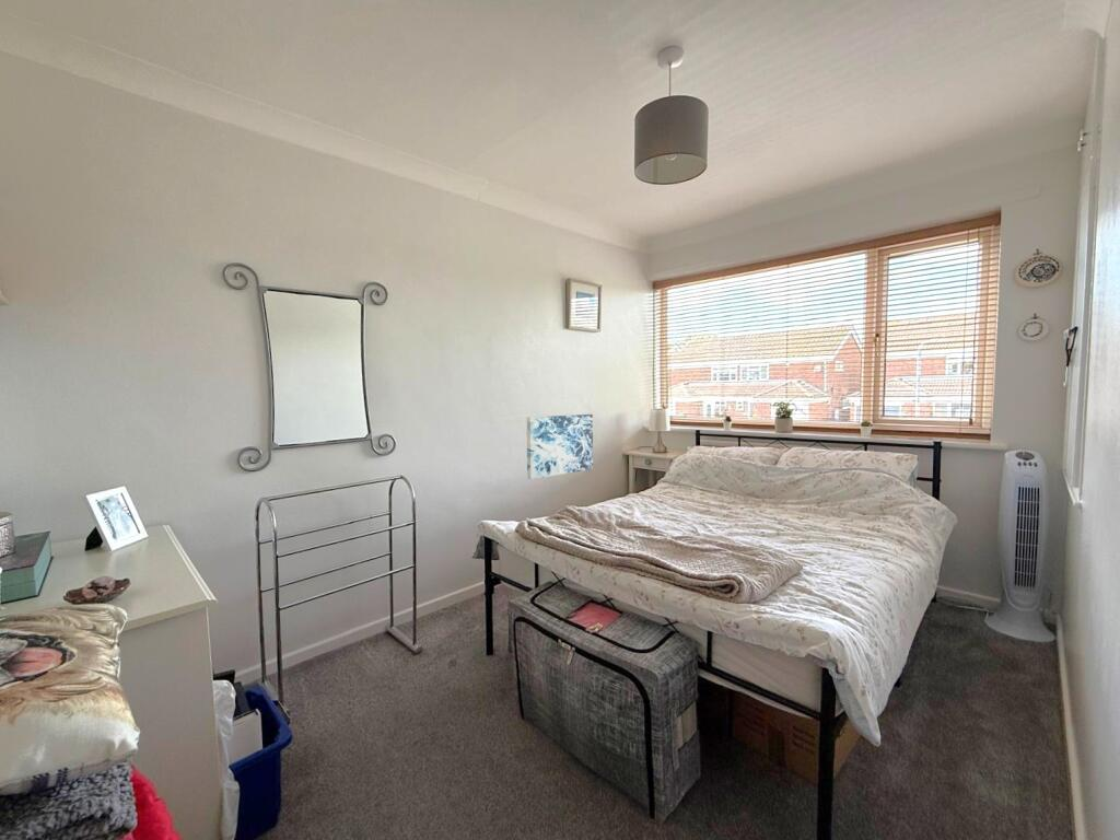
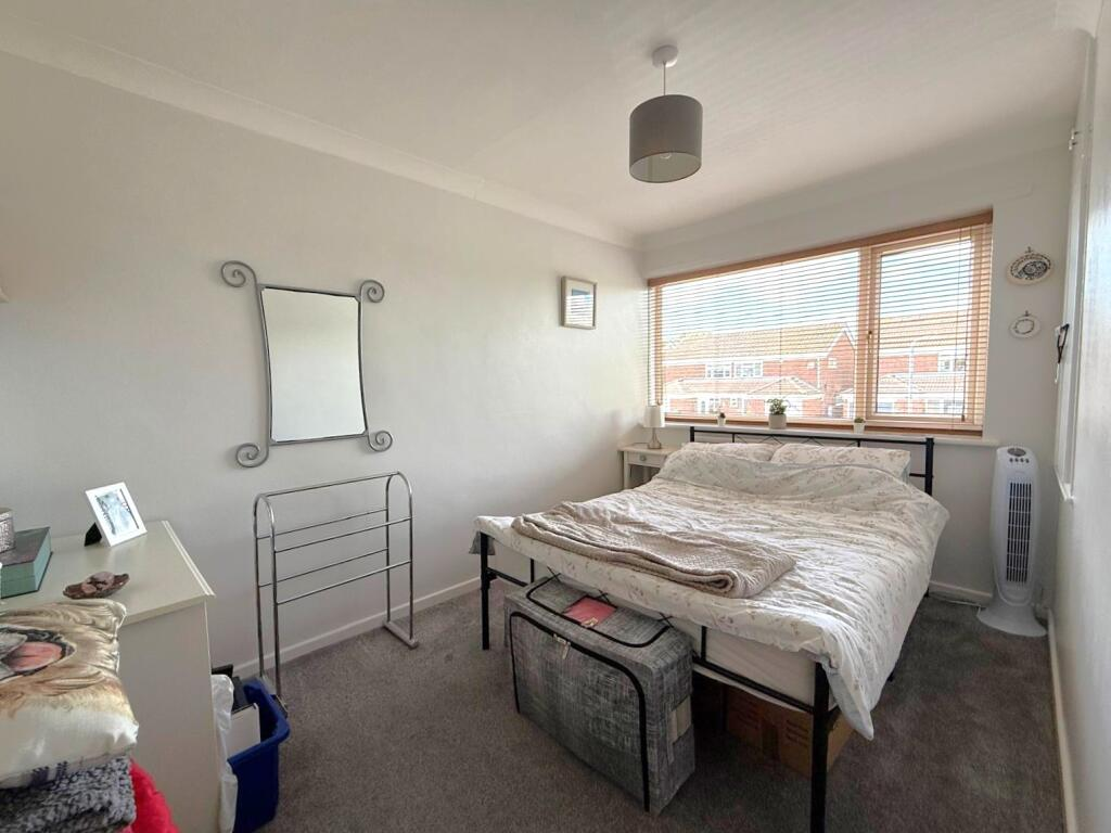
- wall art [526,413,594,480]
